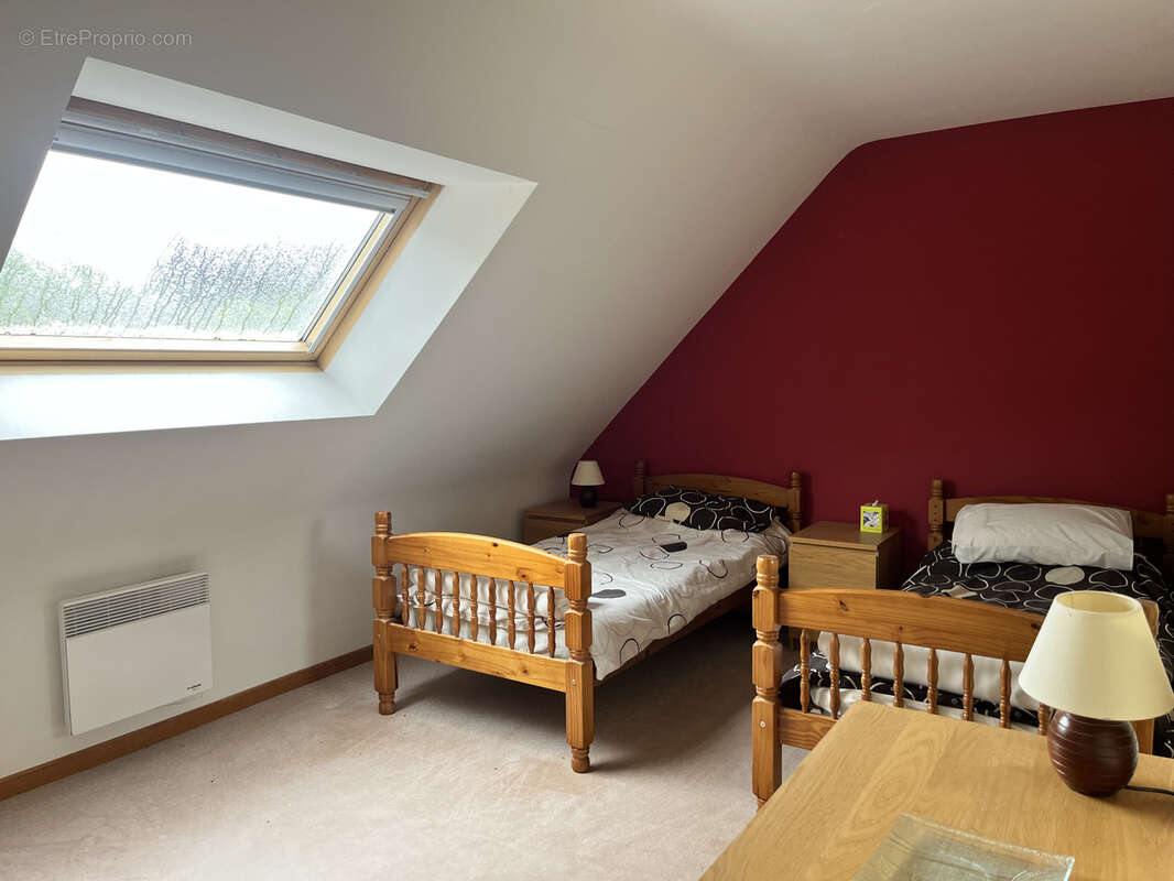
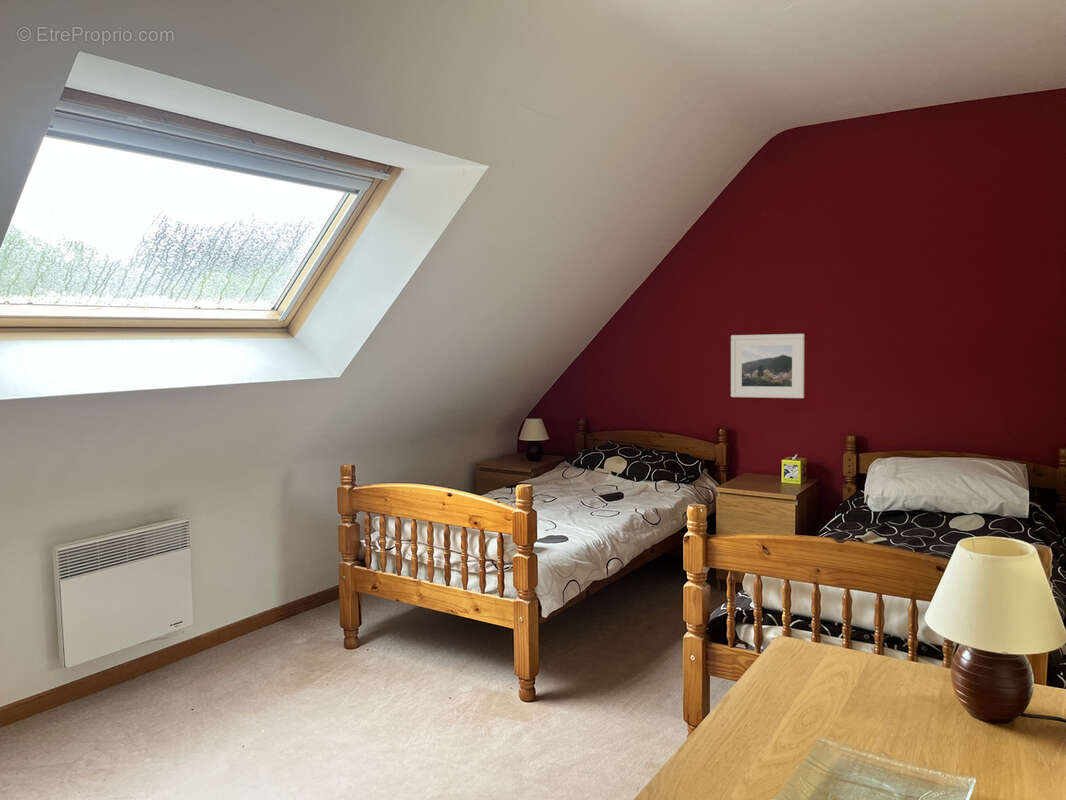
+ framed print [730,333,805,399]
